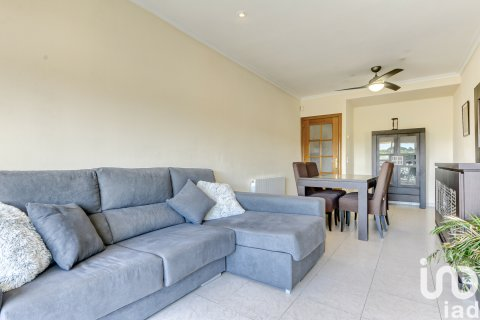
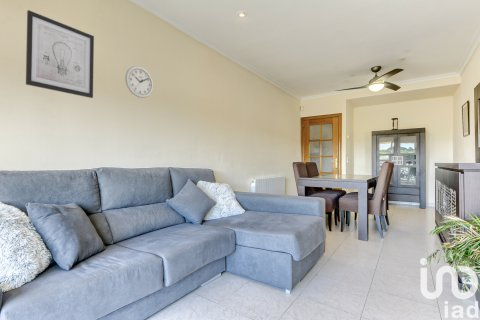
+ wall art [25,9,95,99]
+ wall clock [124,65,154,99]
